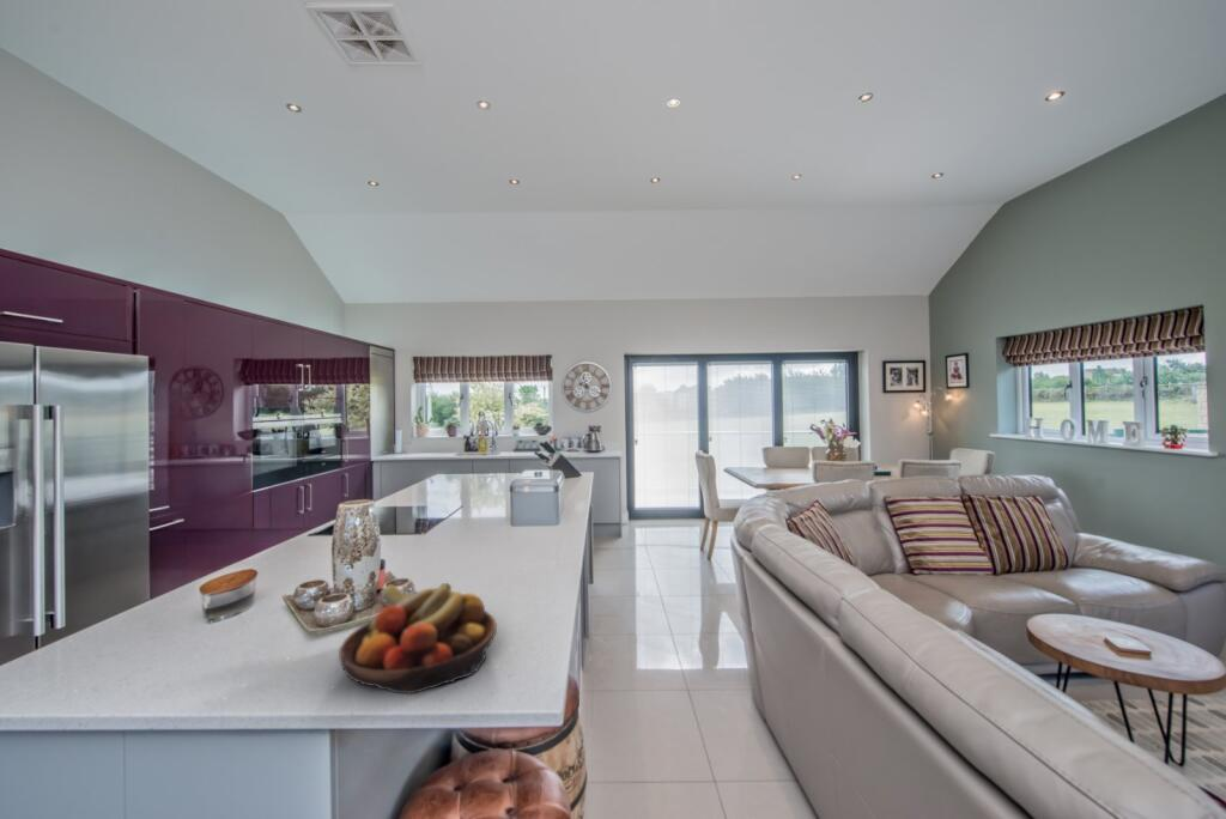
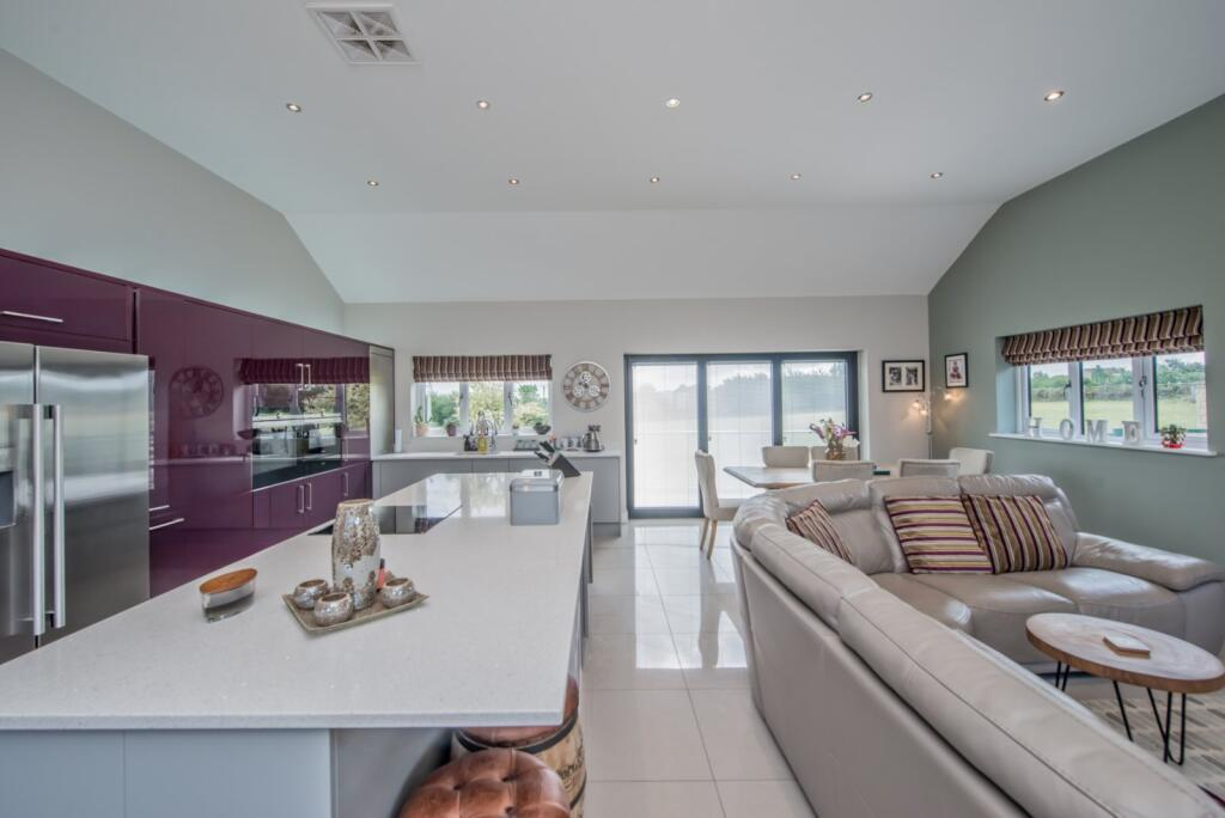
- fruit bowl [338,582,498,696]
